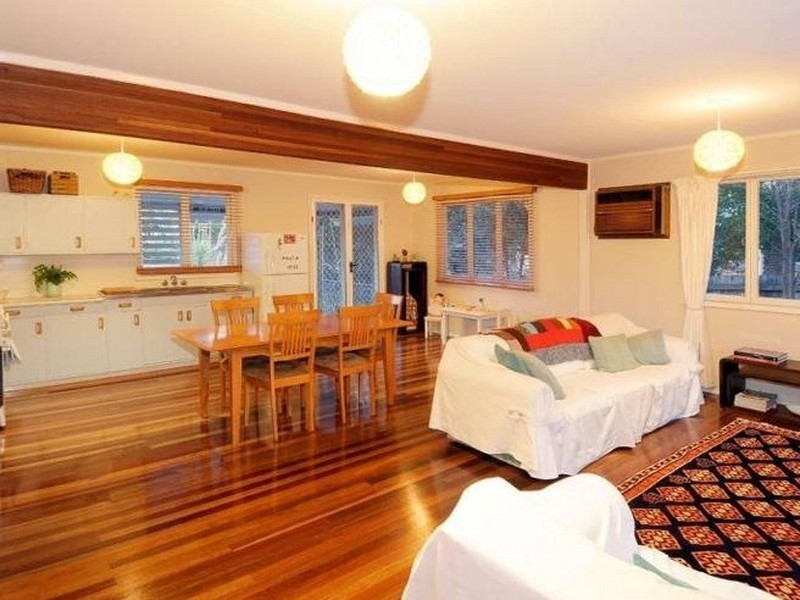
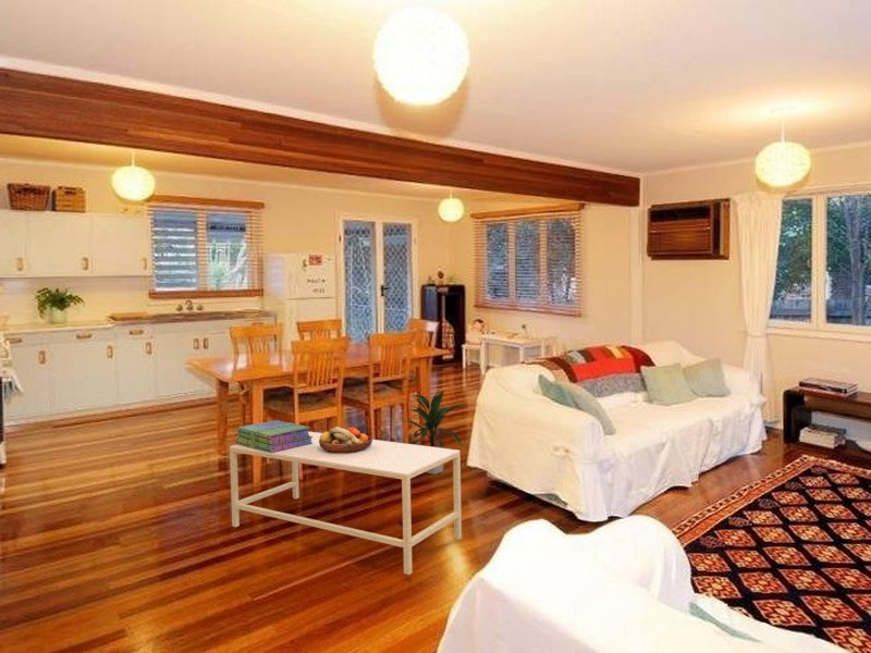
+ stack of books [234,419,314,453]
+ indoor plant [406,389,465,476]
+ coffee table [229,431,463,576]
+ fruit bowl [319,426,373,453]
